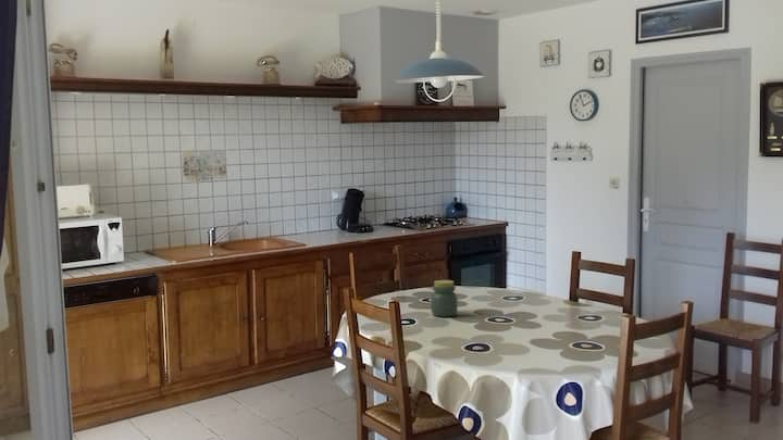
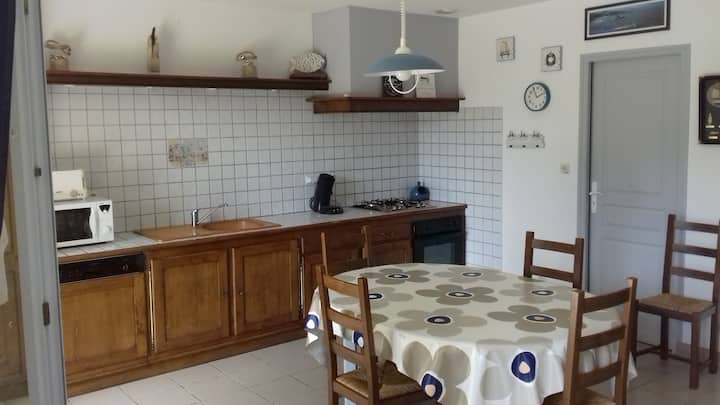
- jar [430,279,459,317]
